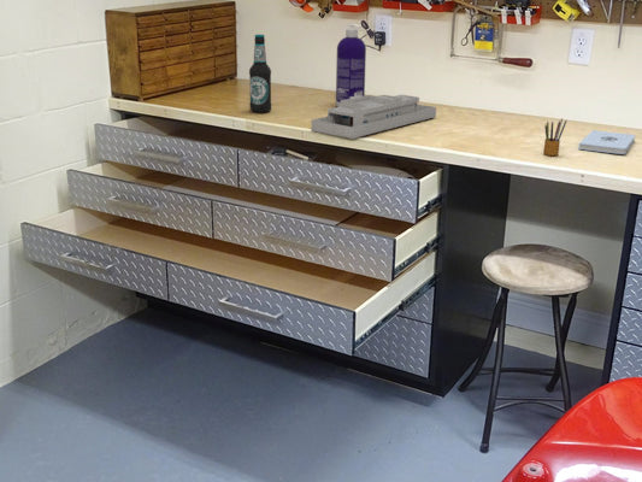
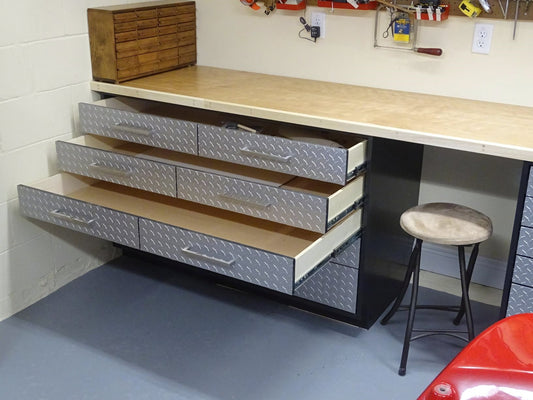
- pencil box [542,117,567,157]
- desk organizer [311,94,437,140]
- bottle [248,34,272,113]
- spray bottle [335,23,367,107]
- notepad [577,129,637,155]
